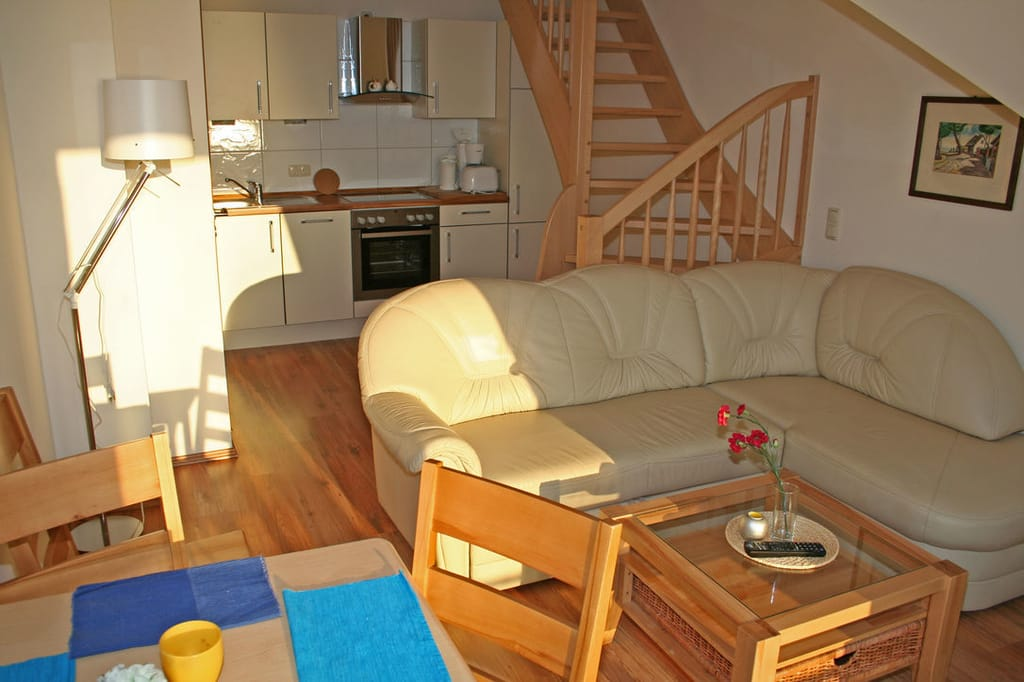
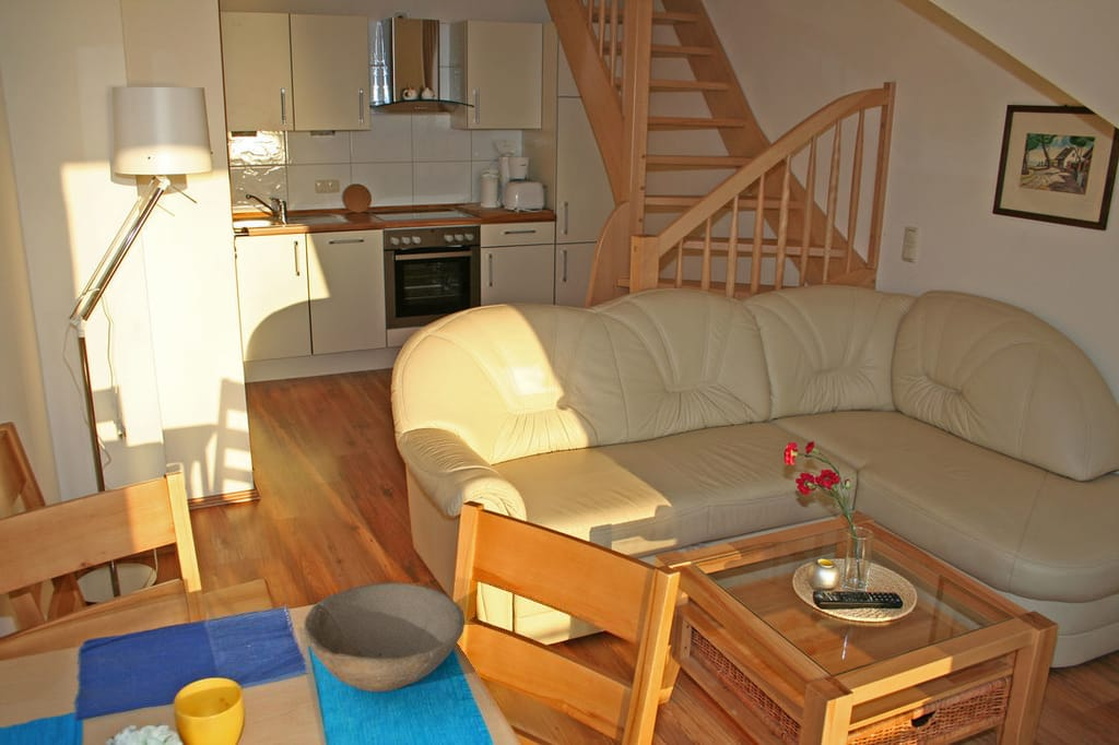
+ bowl [303,581,466,693]
